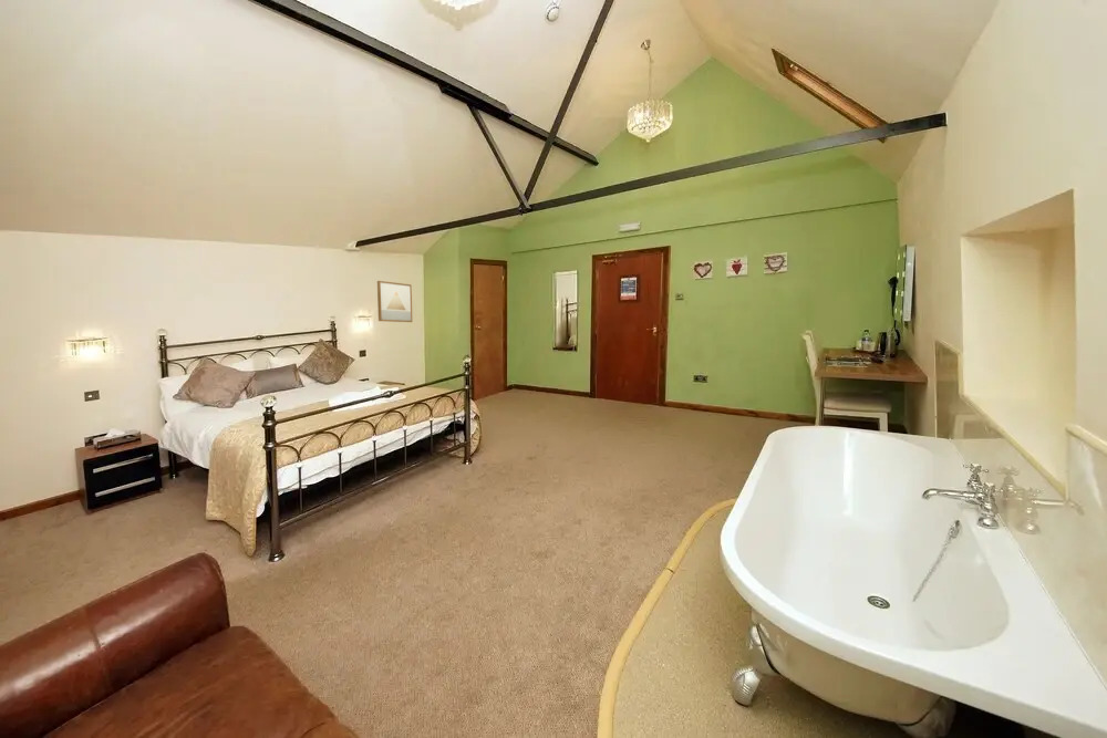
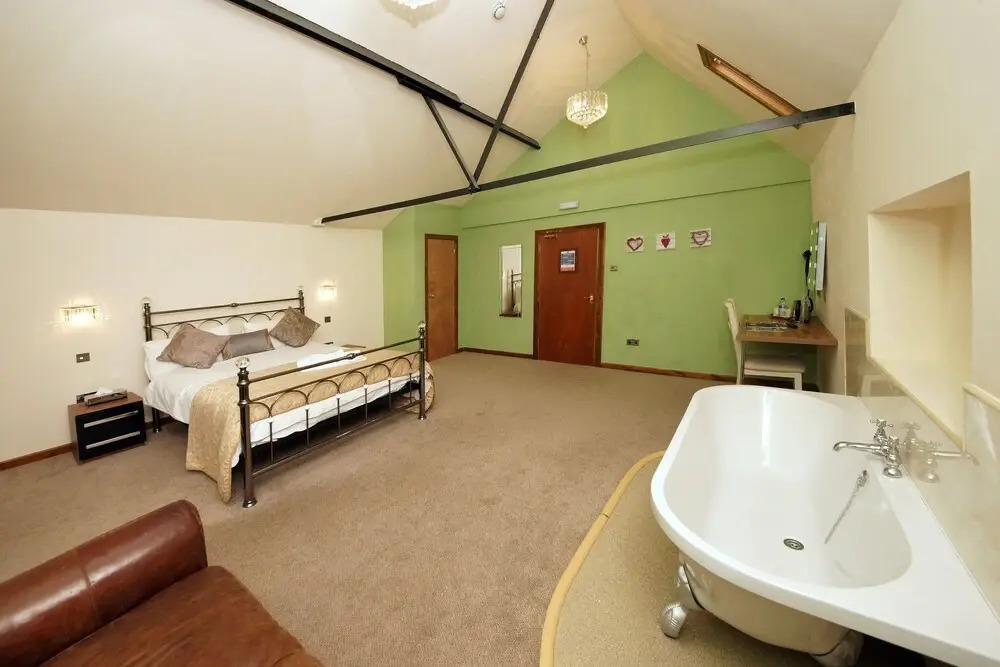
- wall art [376,280,413,323]
